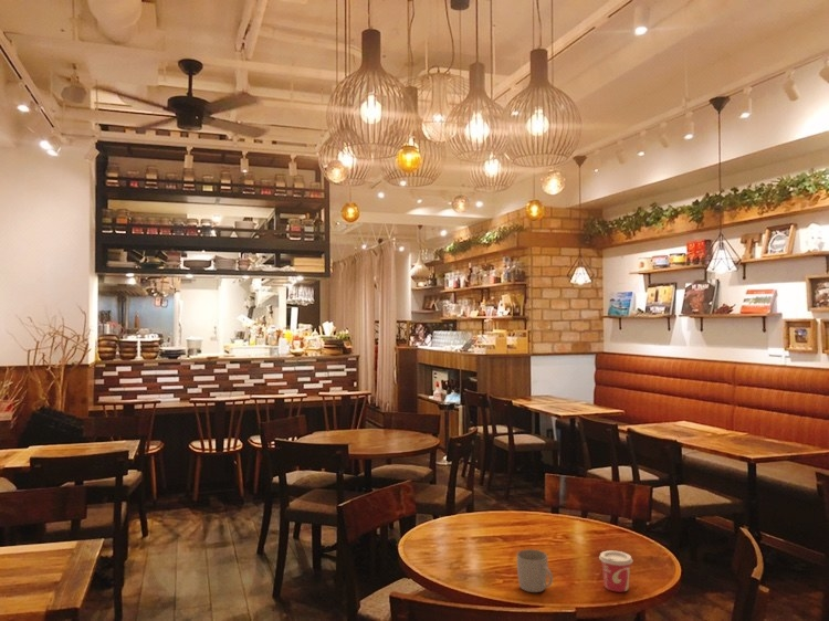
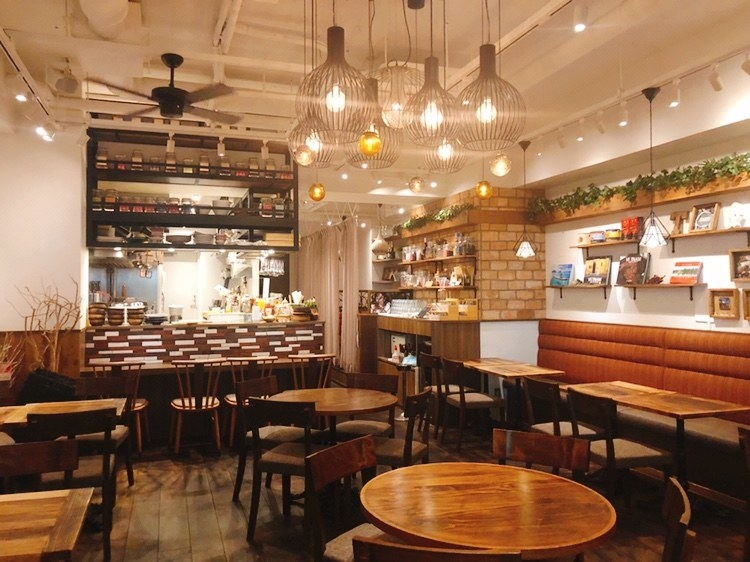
- cup [598,549,633,593]
- mug [516,548,554,593]
